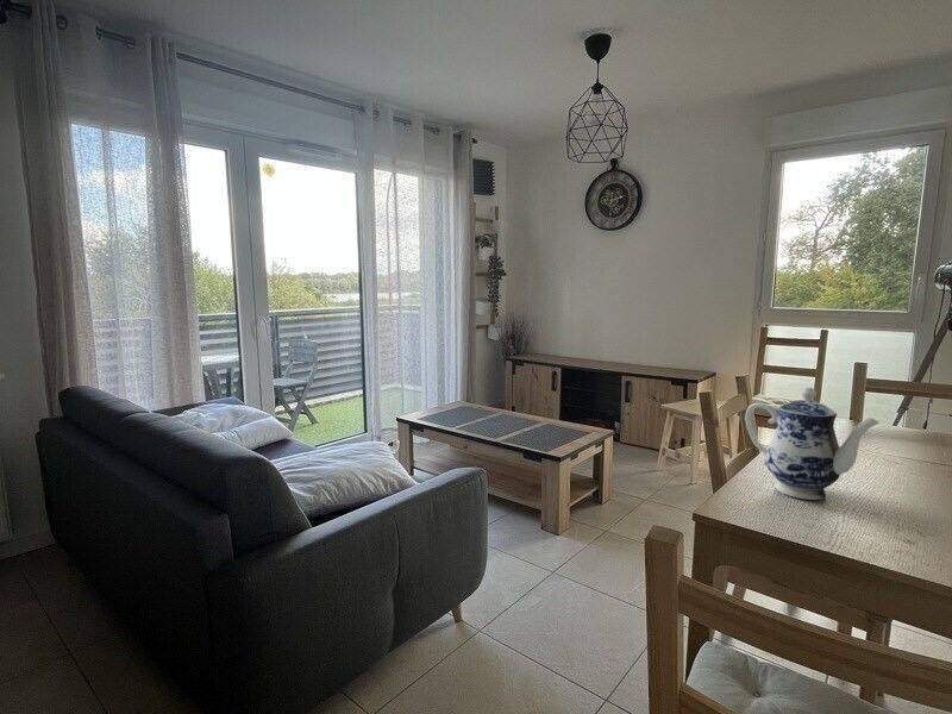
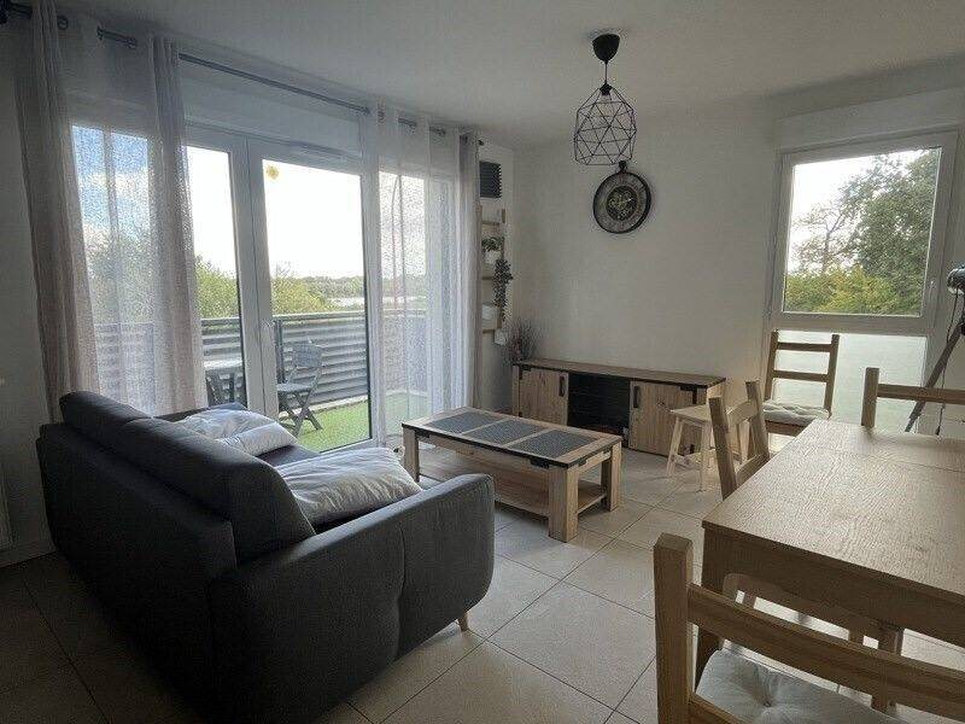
- teapot [744,387,881,501]
